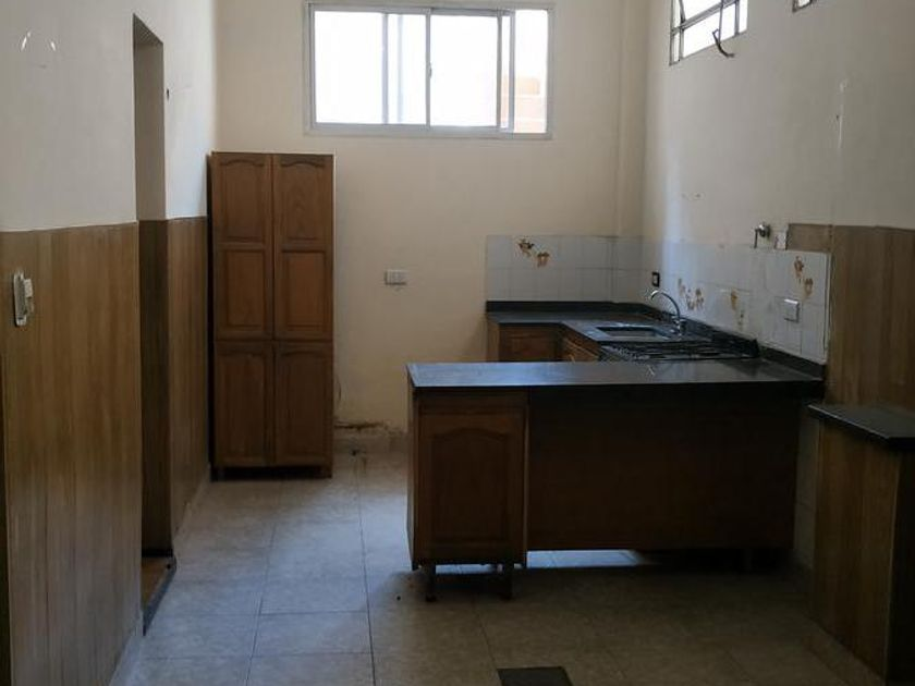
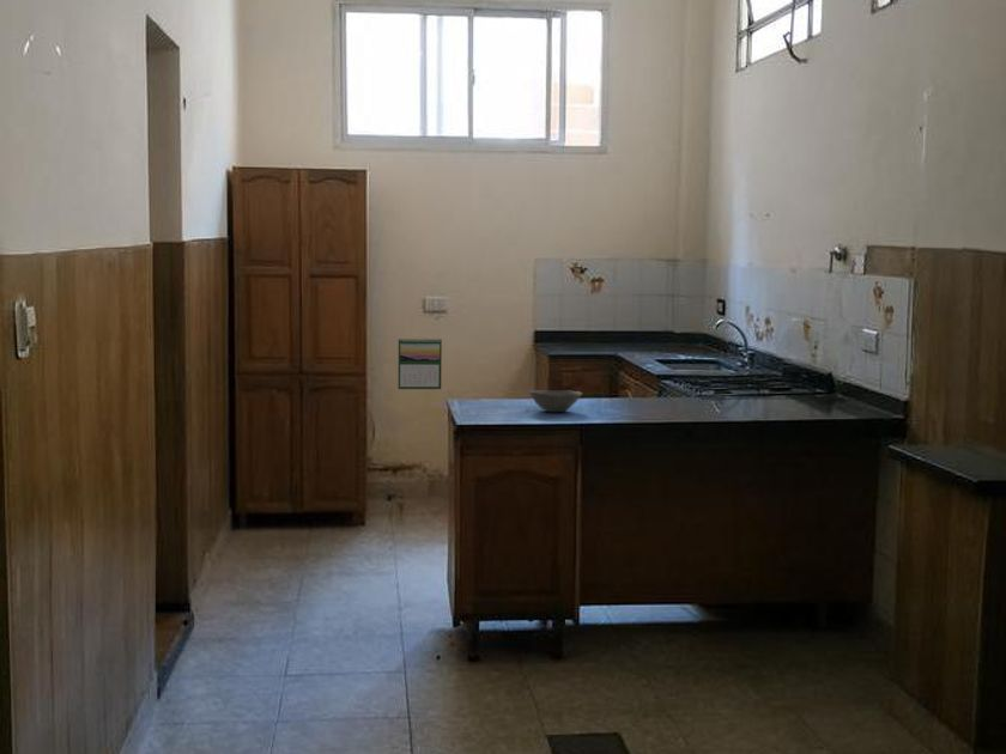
+ bowl [527,389,583,414]
+ calendar [398,336,443,390]
